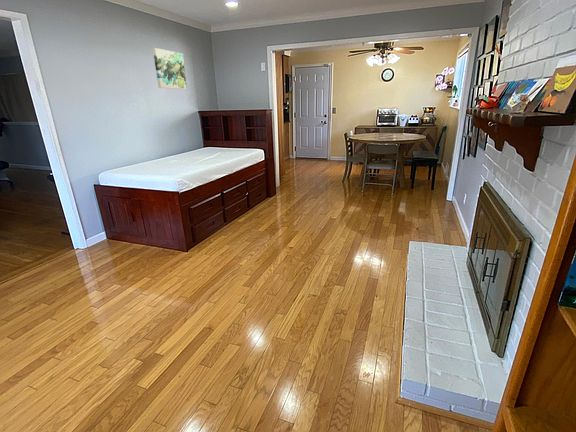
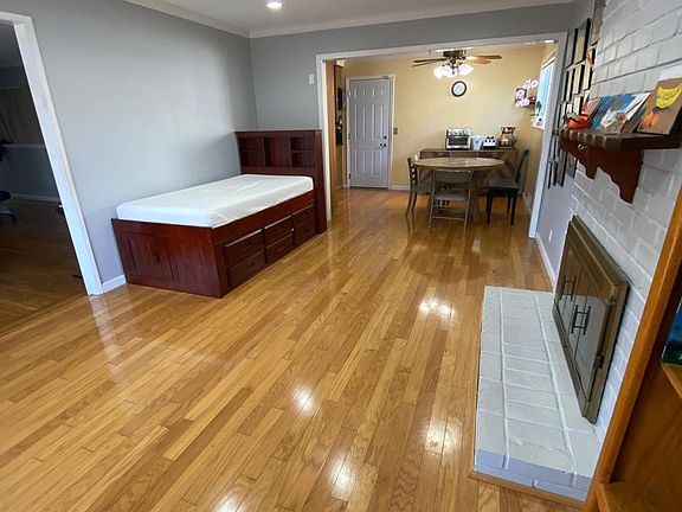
- wall art [152,47,188,90]
